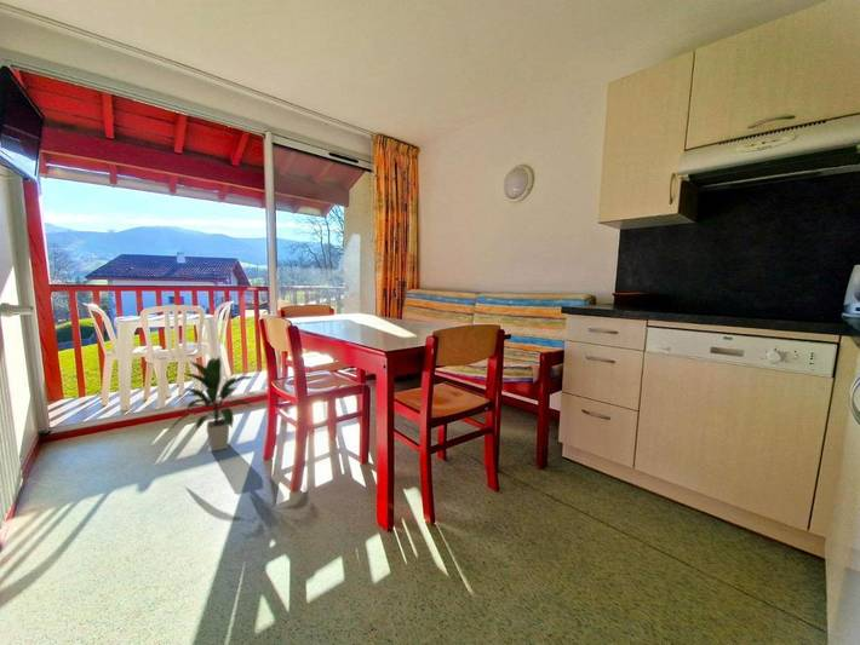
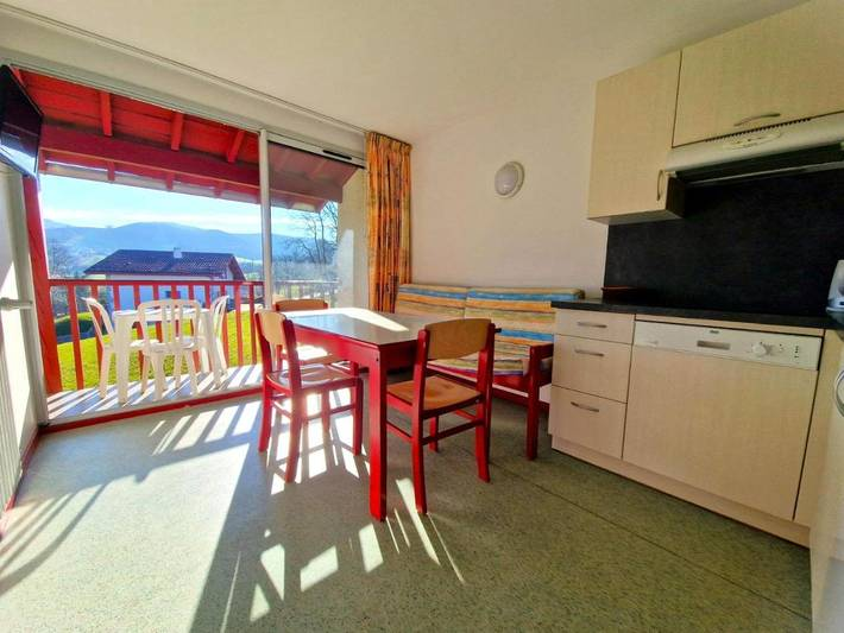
- indoor plant [168,356,257,453]
